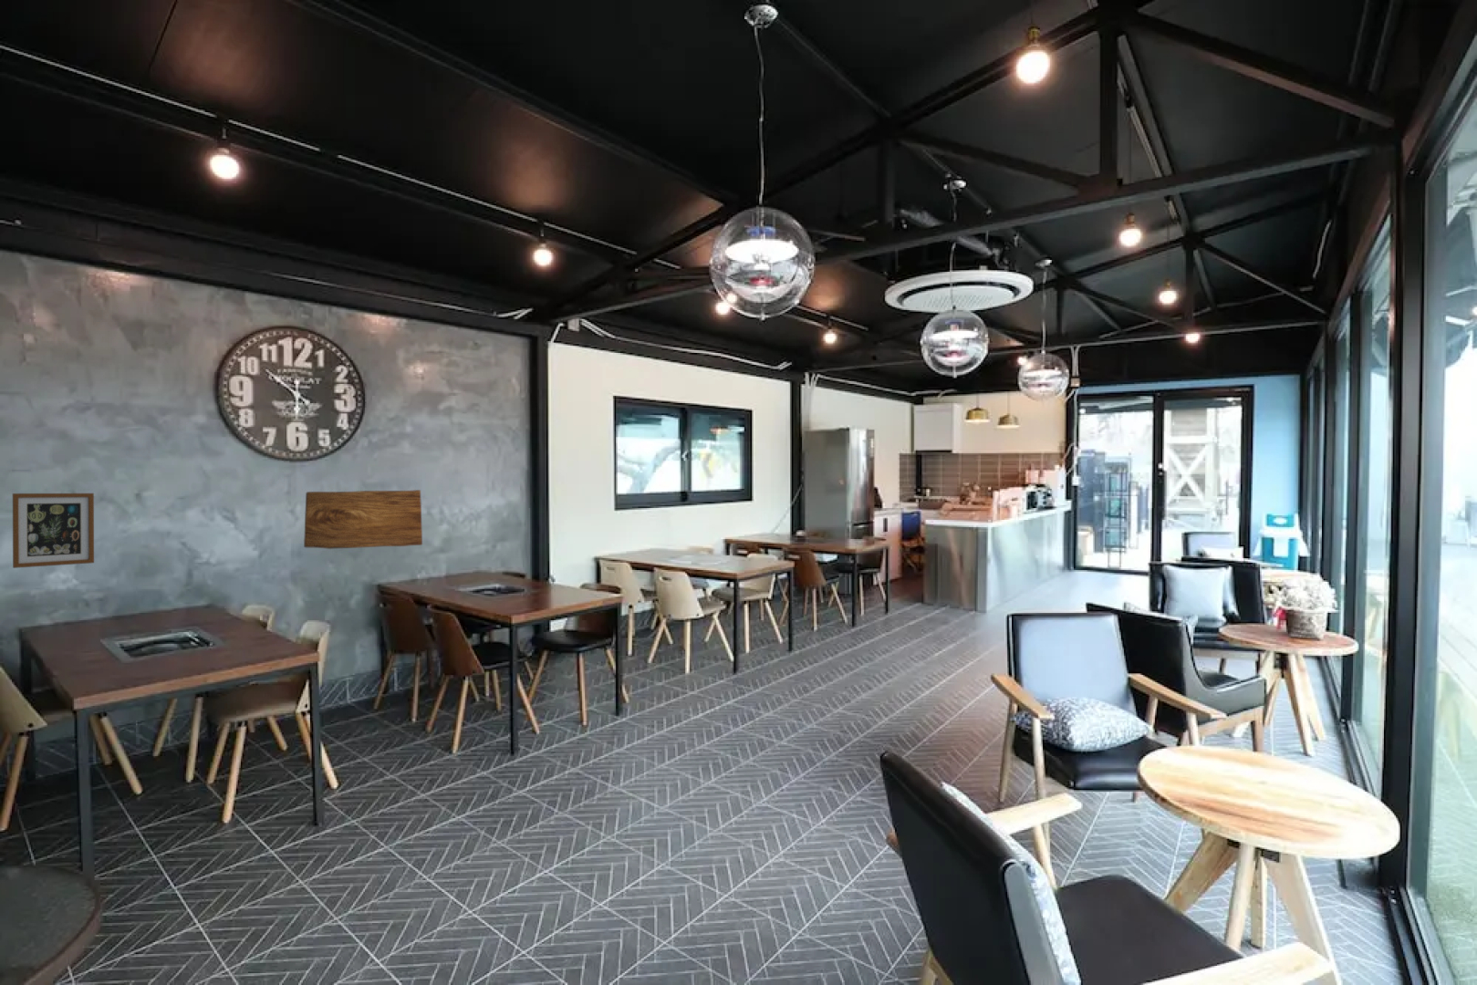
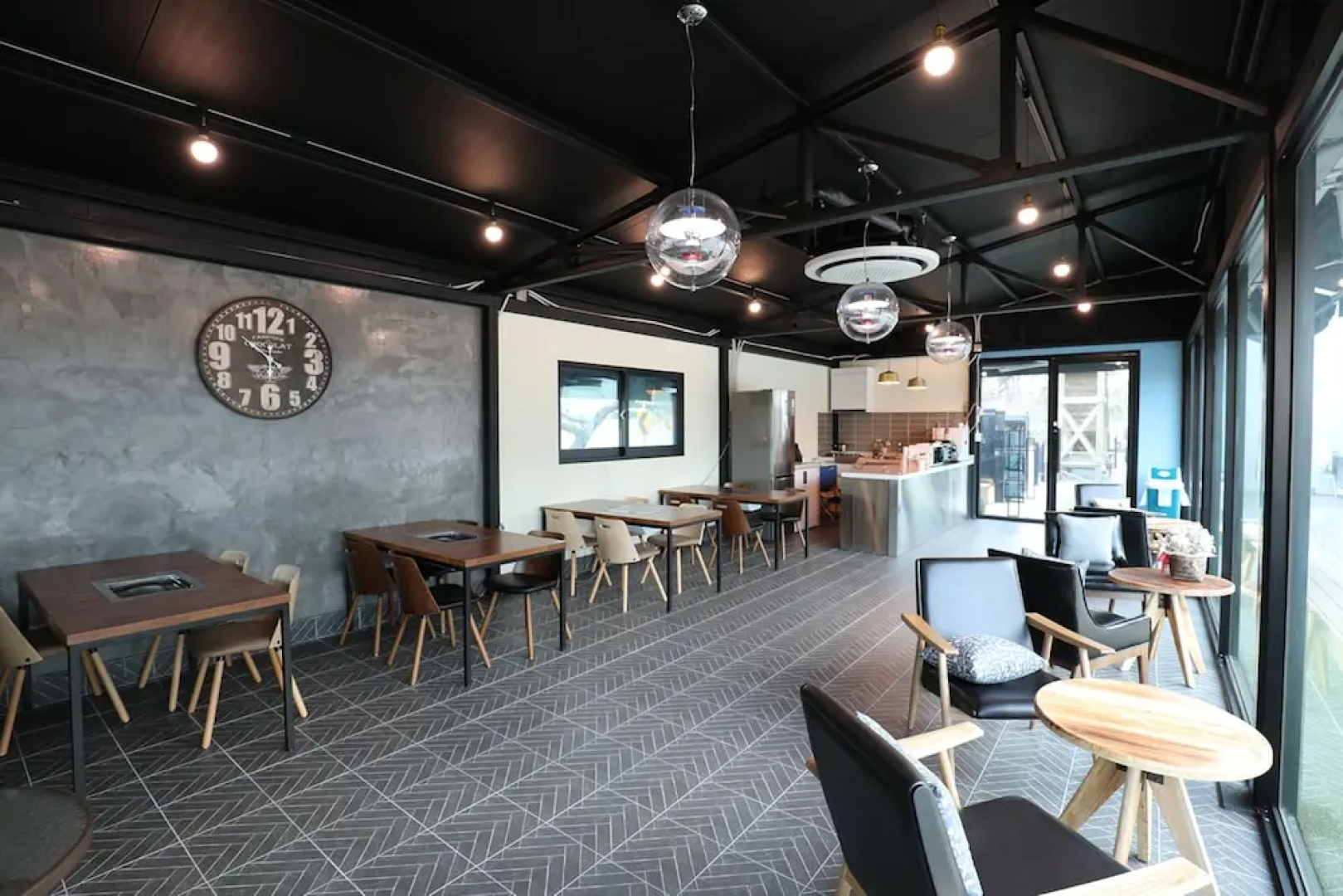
- wooden board [302,489,423,550]
- wall art [12,492,95,569]
